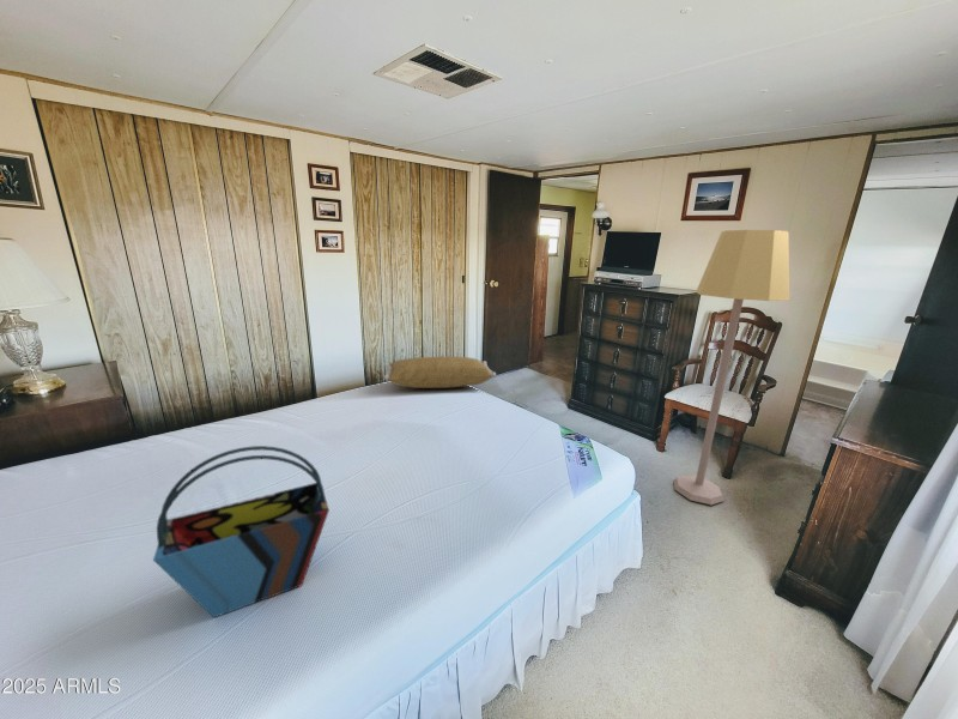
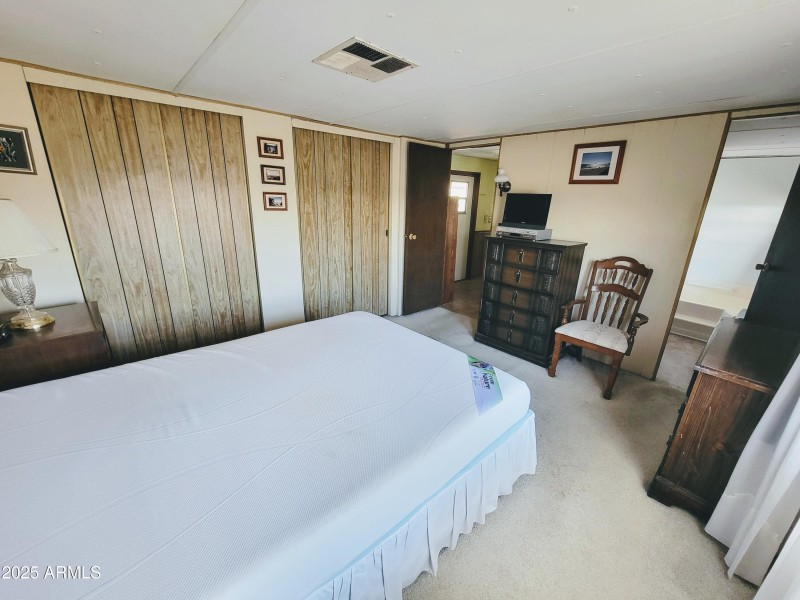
- tote bag [152,445,331,620]
- pillow [383,356,497,389]
- lamp [672,229,790,506]
